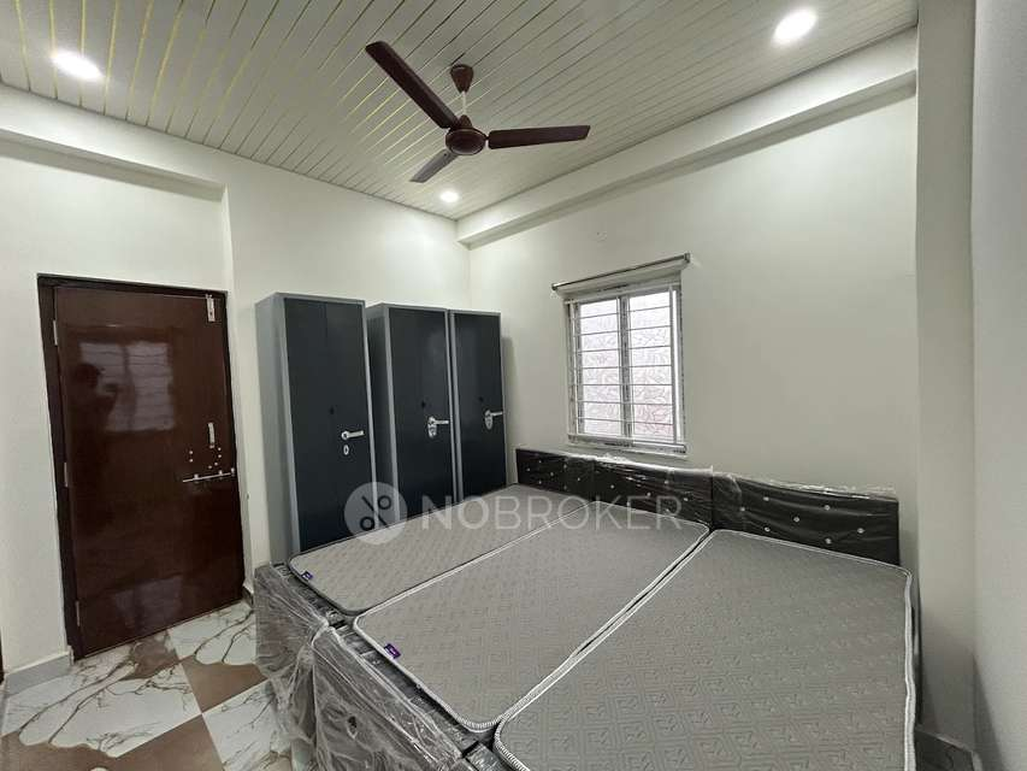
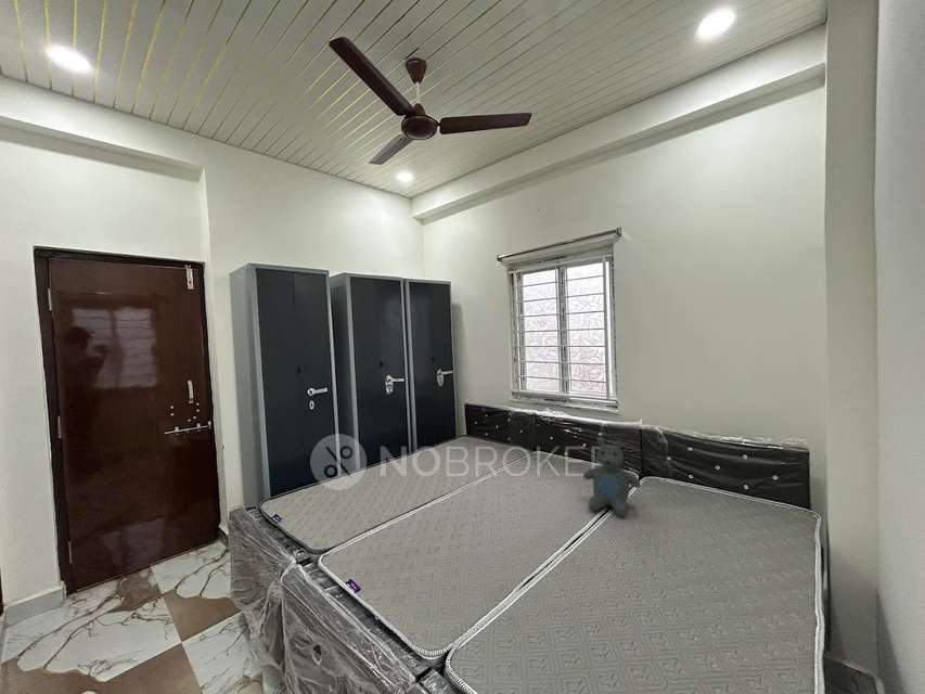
+ teddy bear [582,437,642,518]
